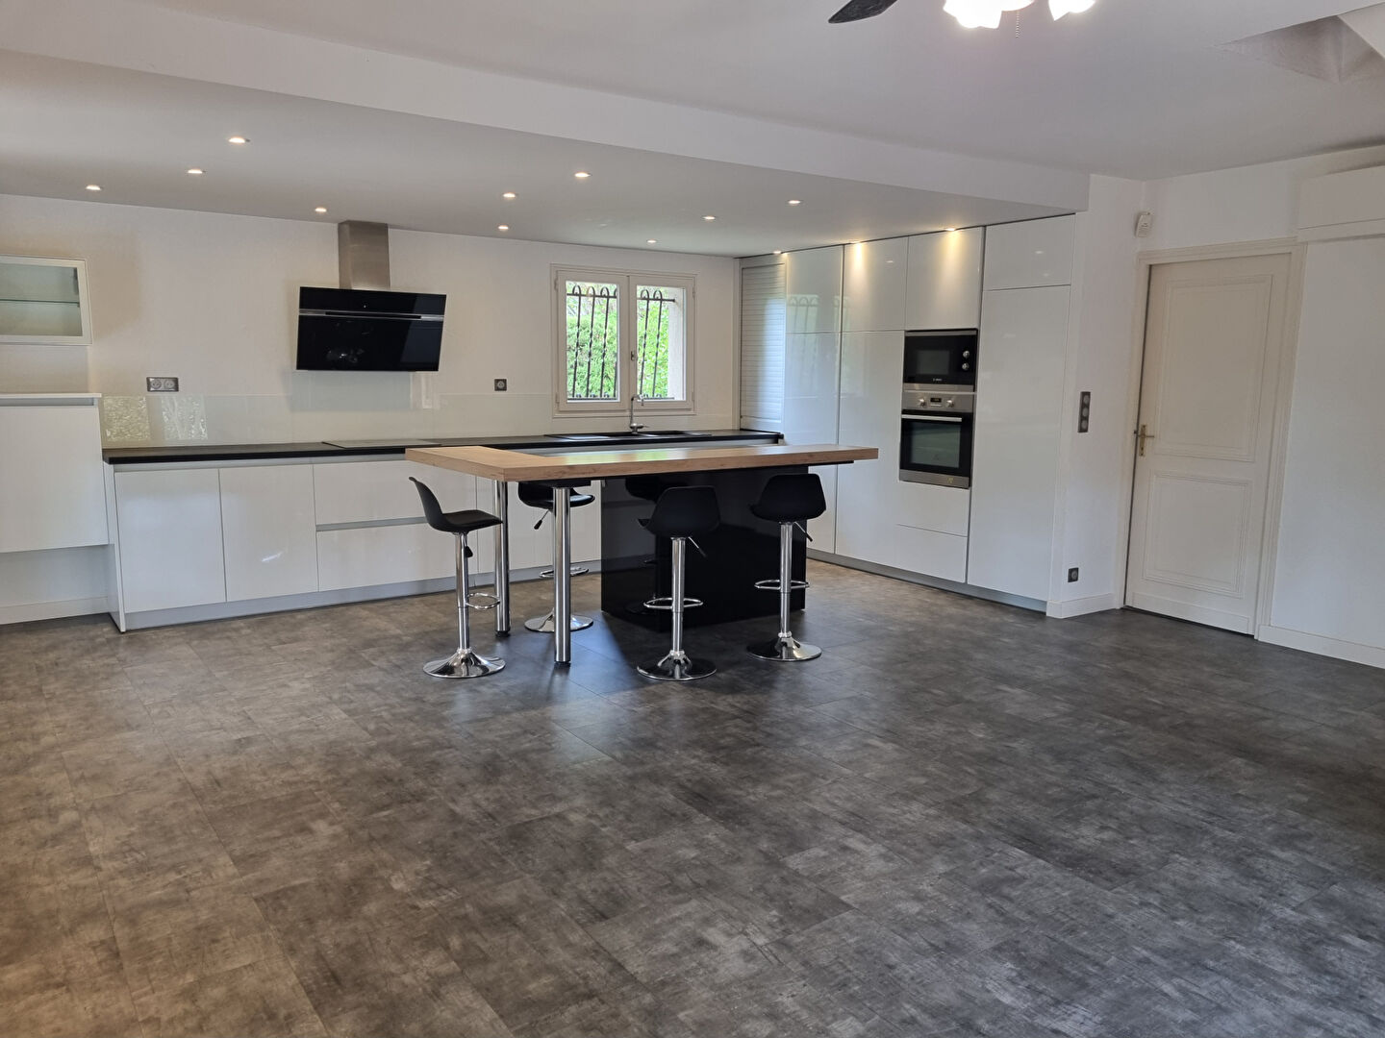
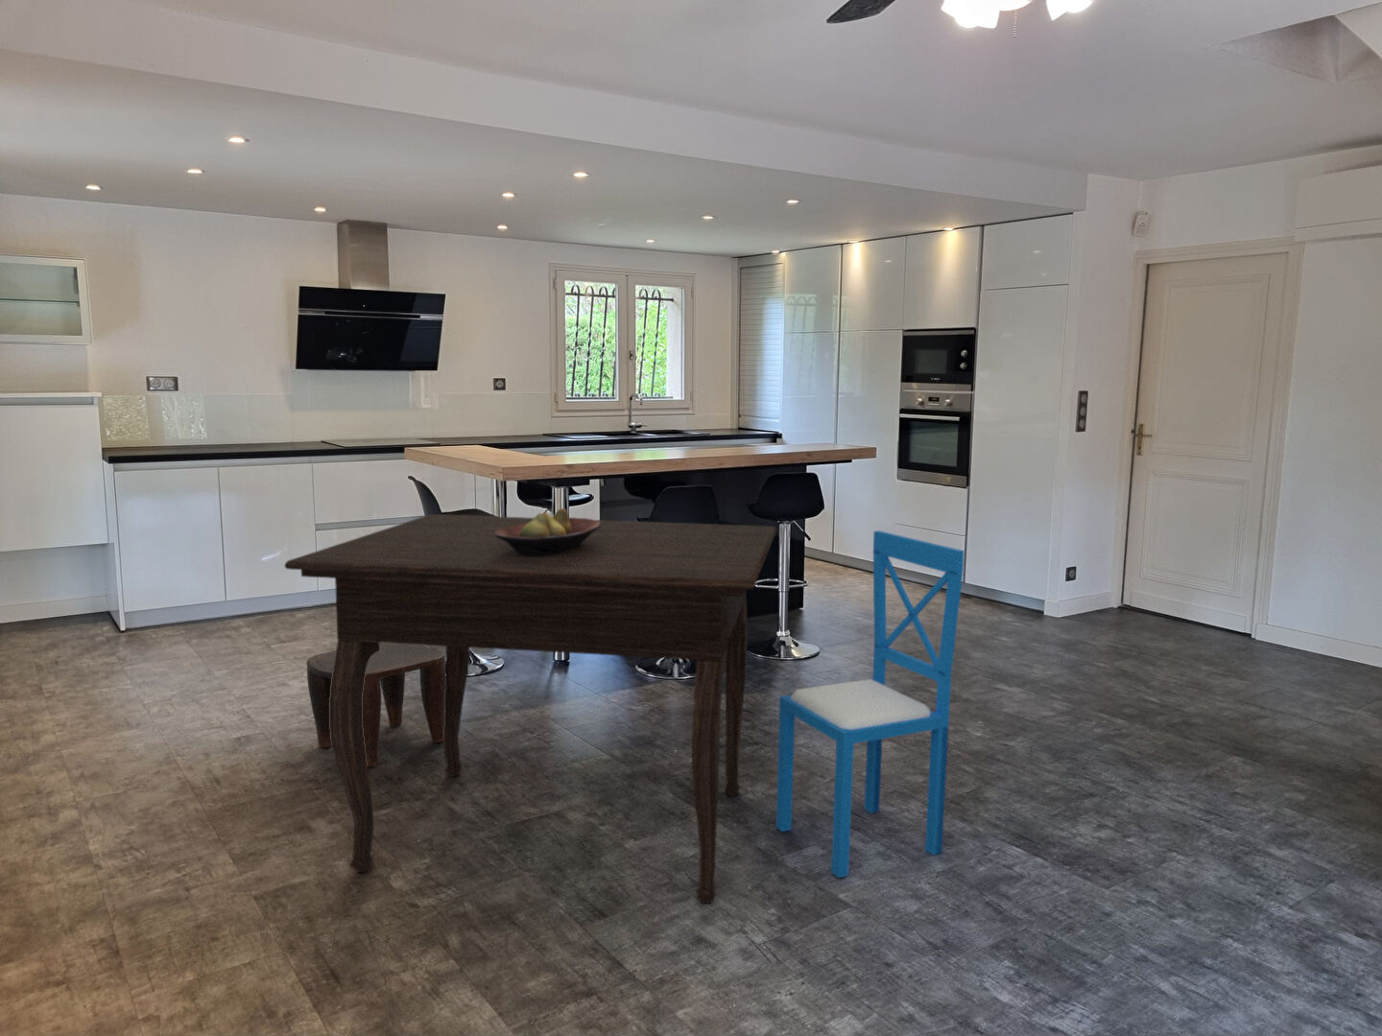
+ fruit bowl [495,507,601,556]
+ dining table [284,514,777,904]
+ stool [306,643,446,767]
+ dining chair [776,530,965,878]
